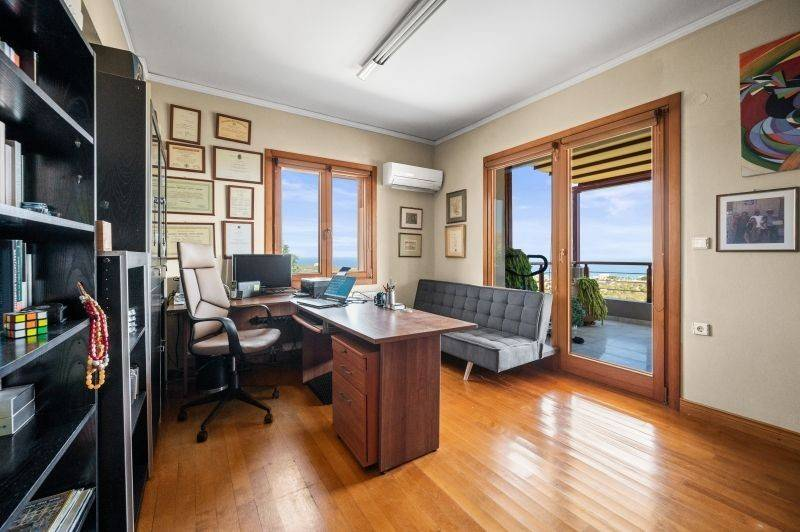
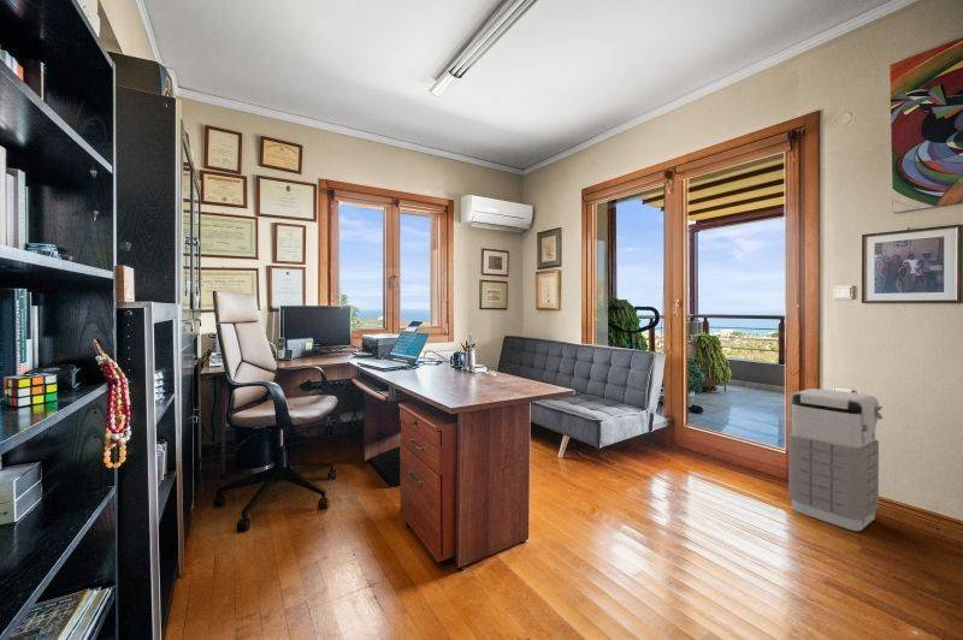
+ grenade [787,387,884,532]
